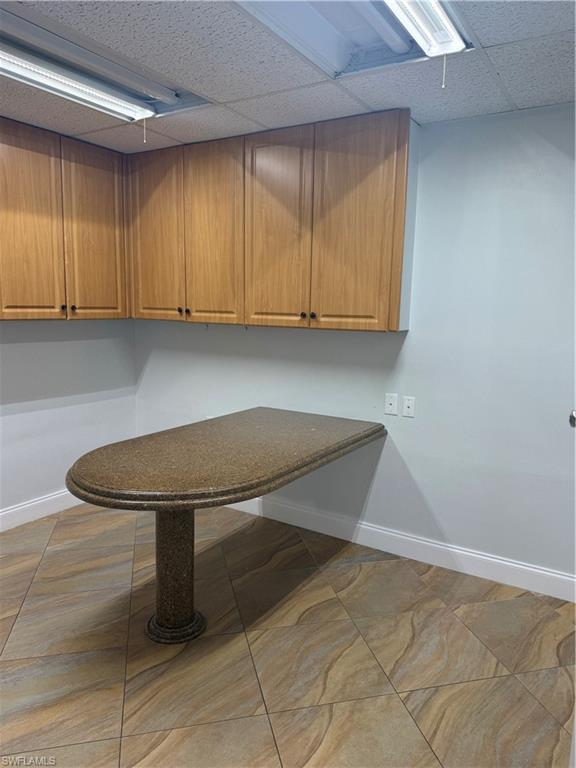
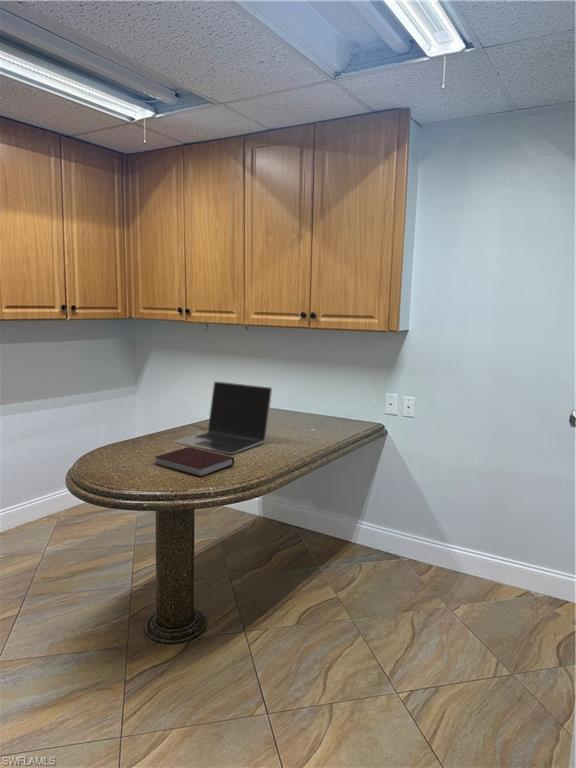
+ notebook [154,446,235,478]
+ laptop [171,380,273,455]
